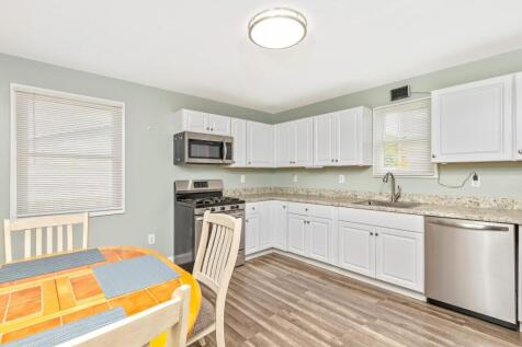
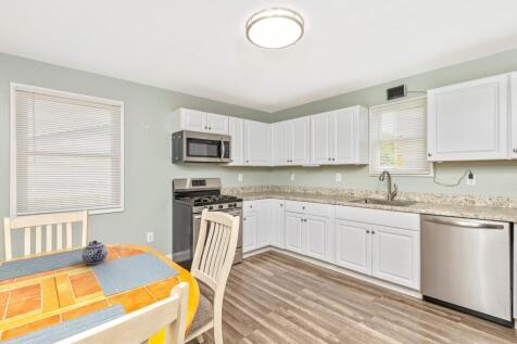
+ teapot [81,240,109,265]
